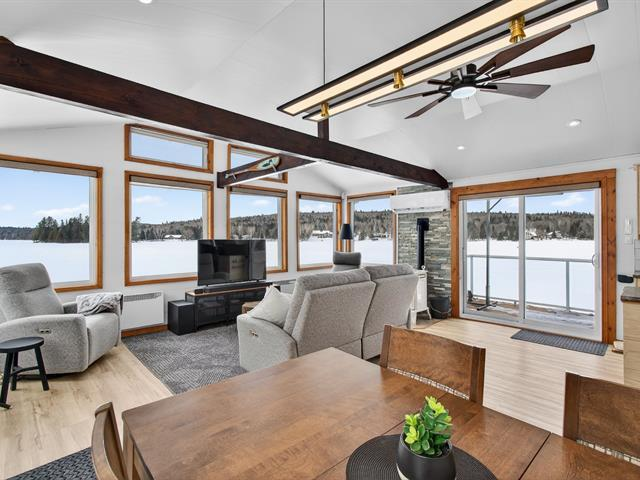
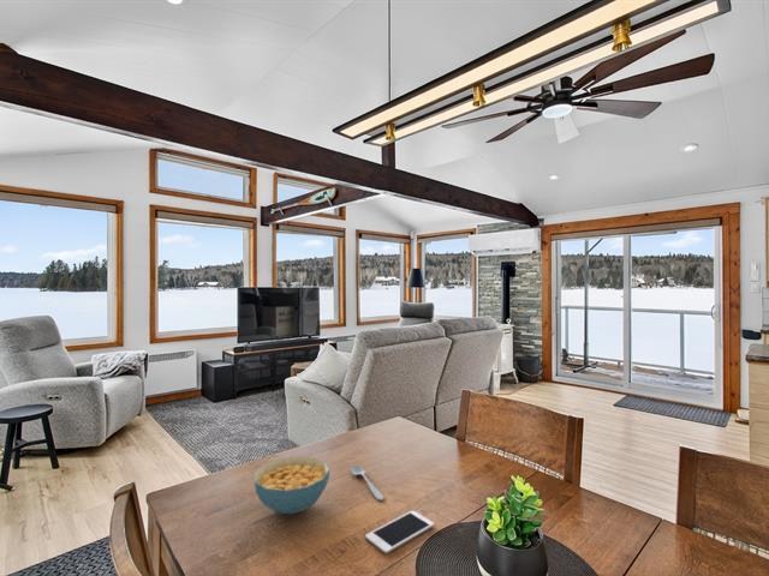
+ cereal bowl [252,455,330,515]
+ spoon [350,463,384,502]
+ cell phone [364,510,435,554]
